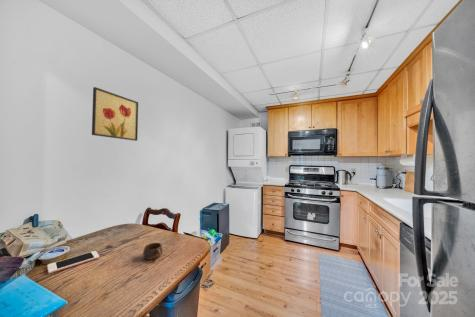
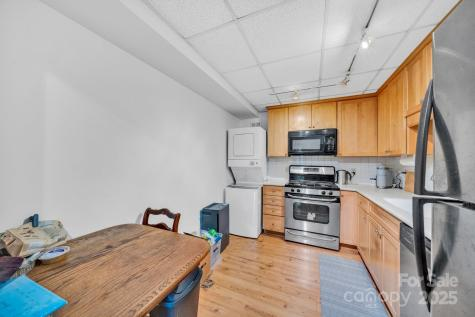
- cell phone [46,250,100,275]
- cup [142,242,163,261]
- wall art [91,86,139,142]
